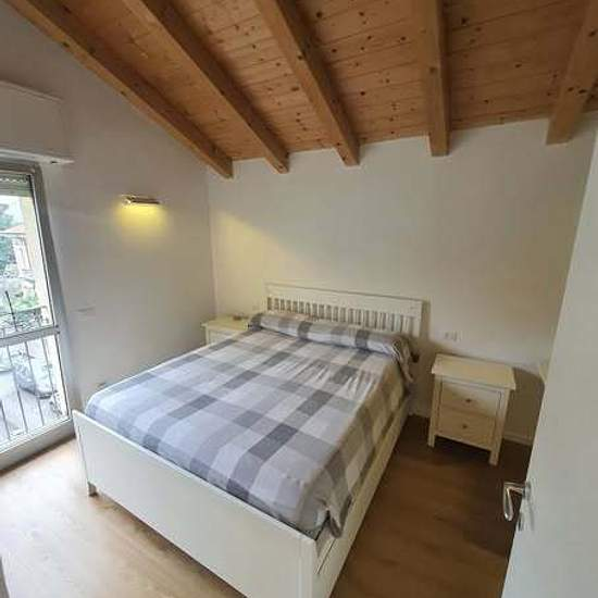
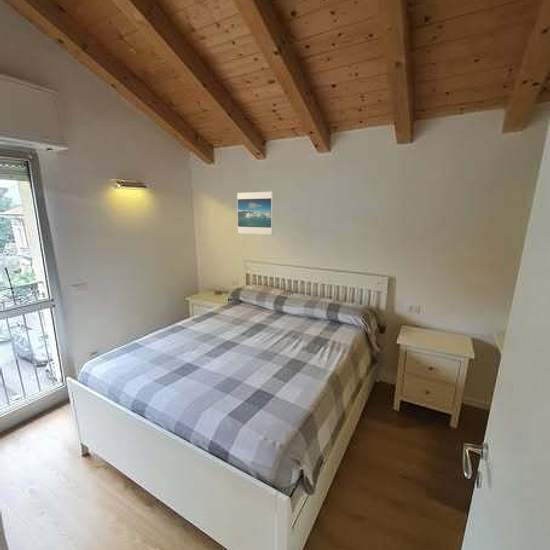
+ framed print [236,191,274,235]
